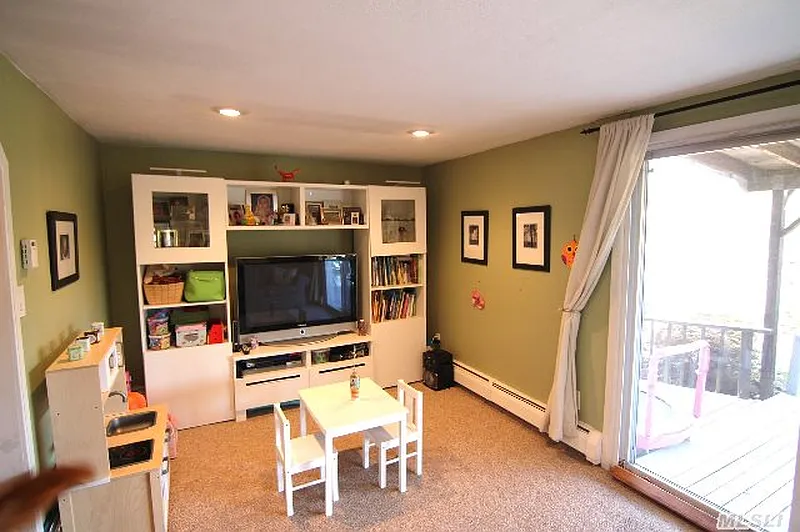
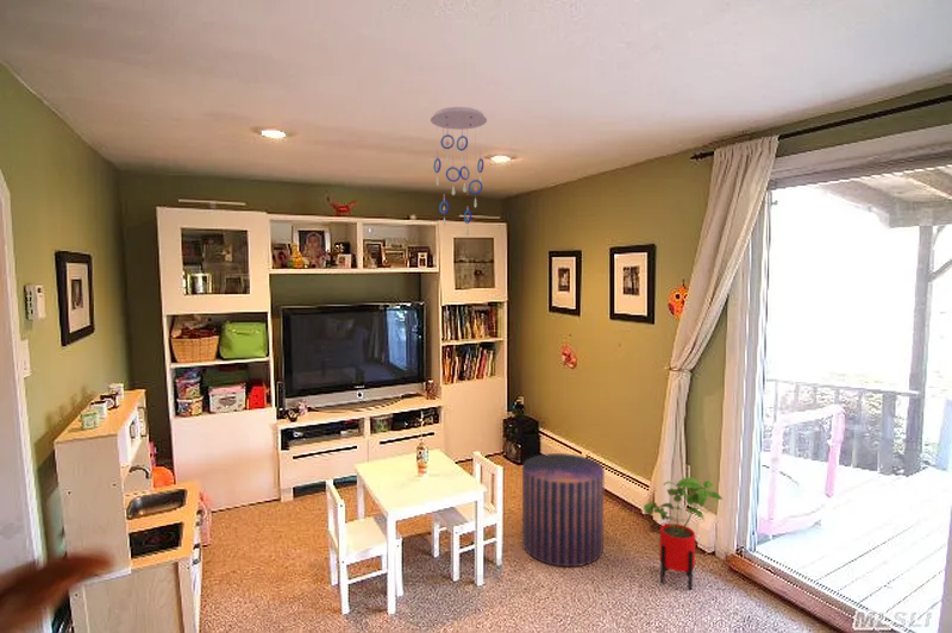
+ pouf [521,452,606,568]
+ ceiling mobile [430,106,488,237]
+ house plant [643,476,724,590]
